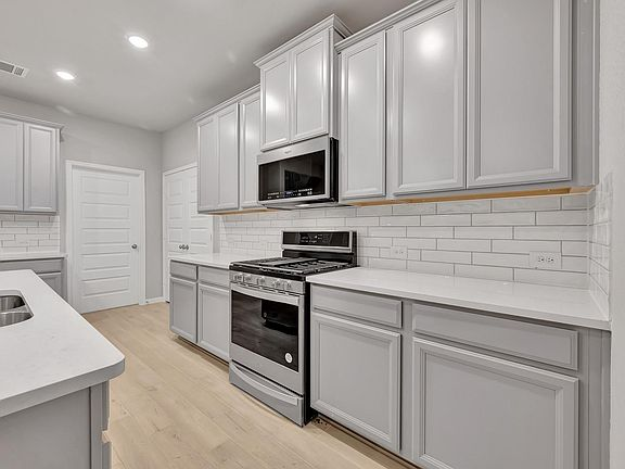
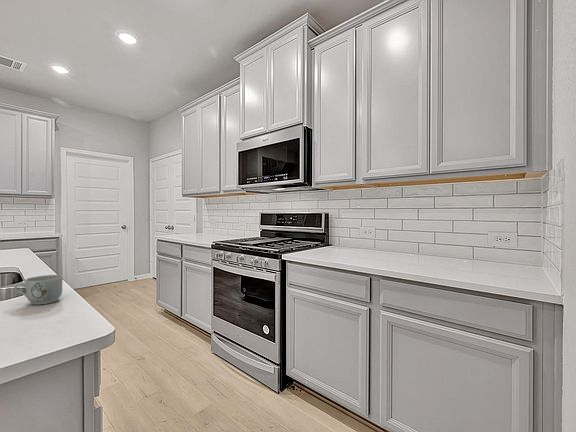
+ mug [13,274,64,305]
